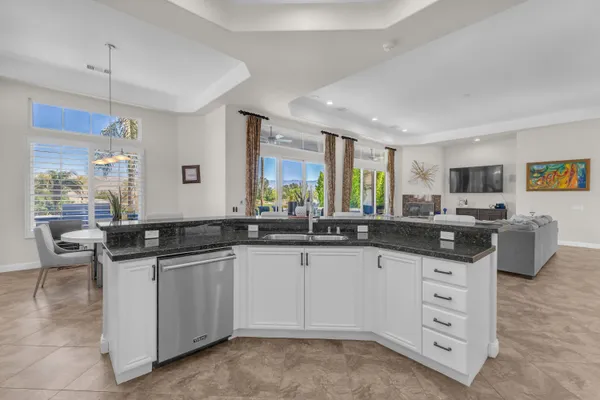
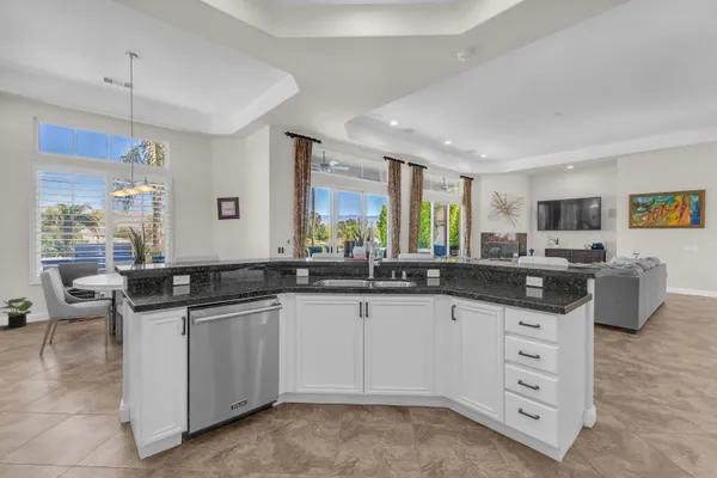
+ potted plant [0,296,33,329]
